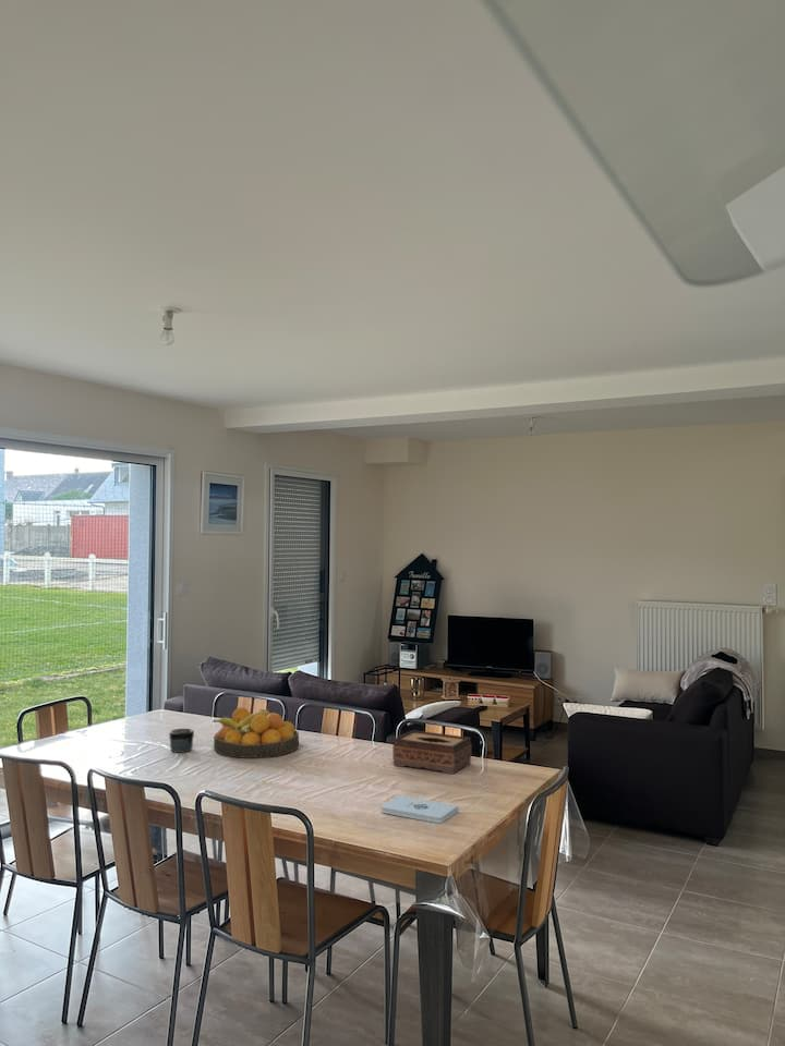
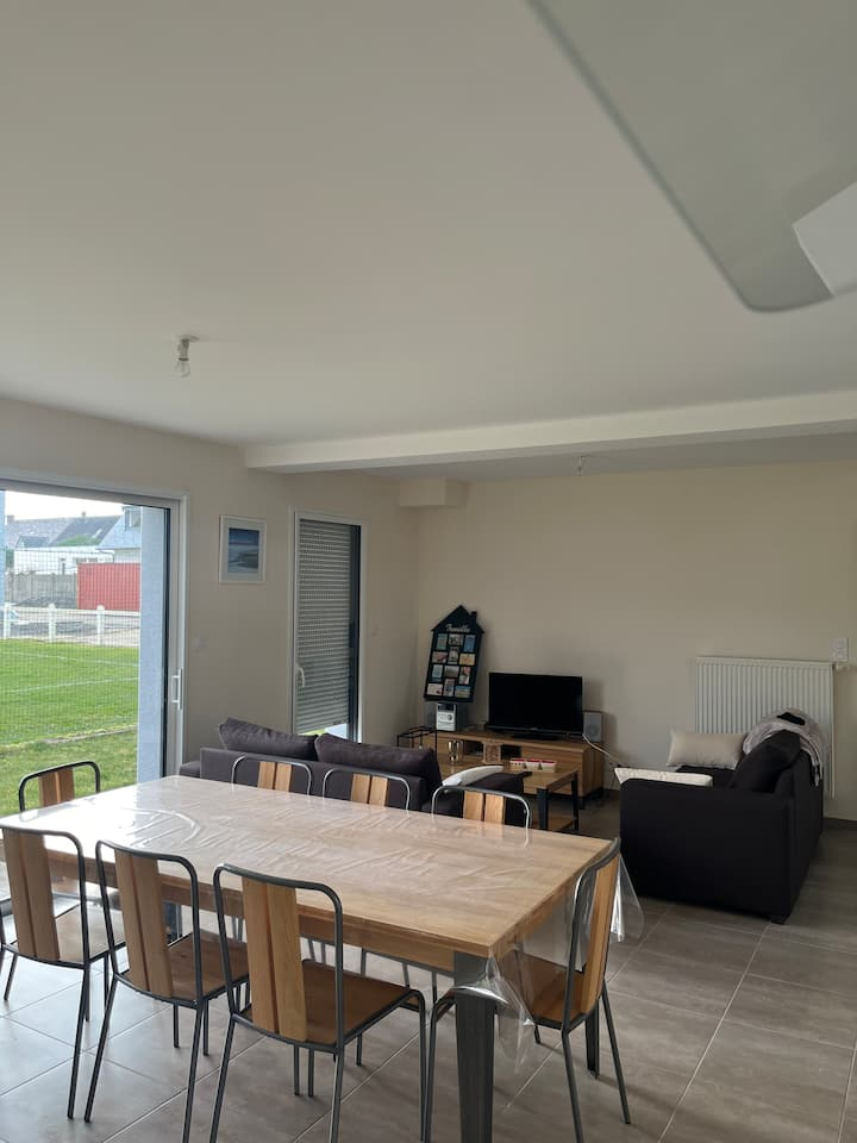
- jar [168,728,195,754]
- notepad [381,794,459,824]
- tissue box [391,729,472,776]
- fruit bowl [212,707,300,759]
